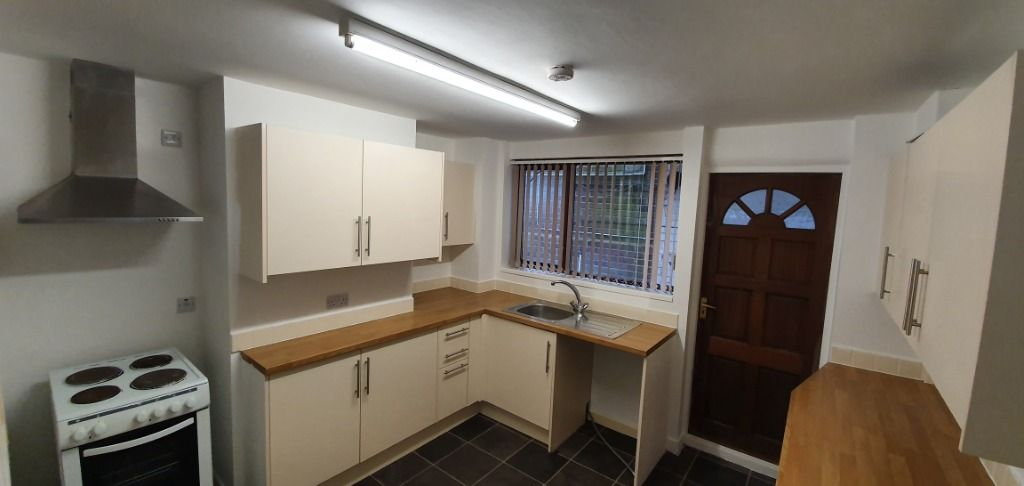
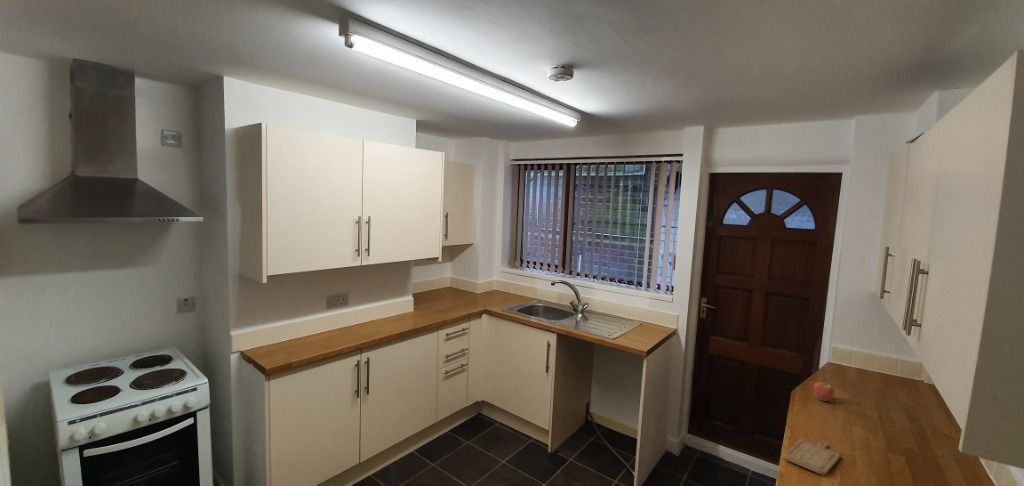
+ fruit [812,380,835,402]
+ chopping board [782,439,841,476]
